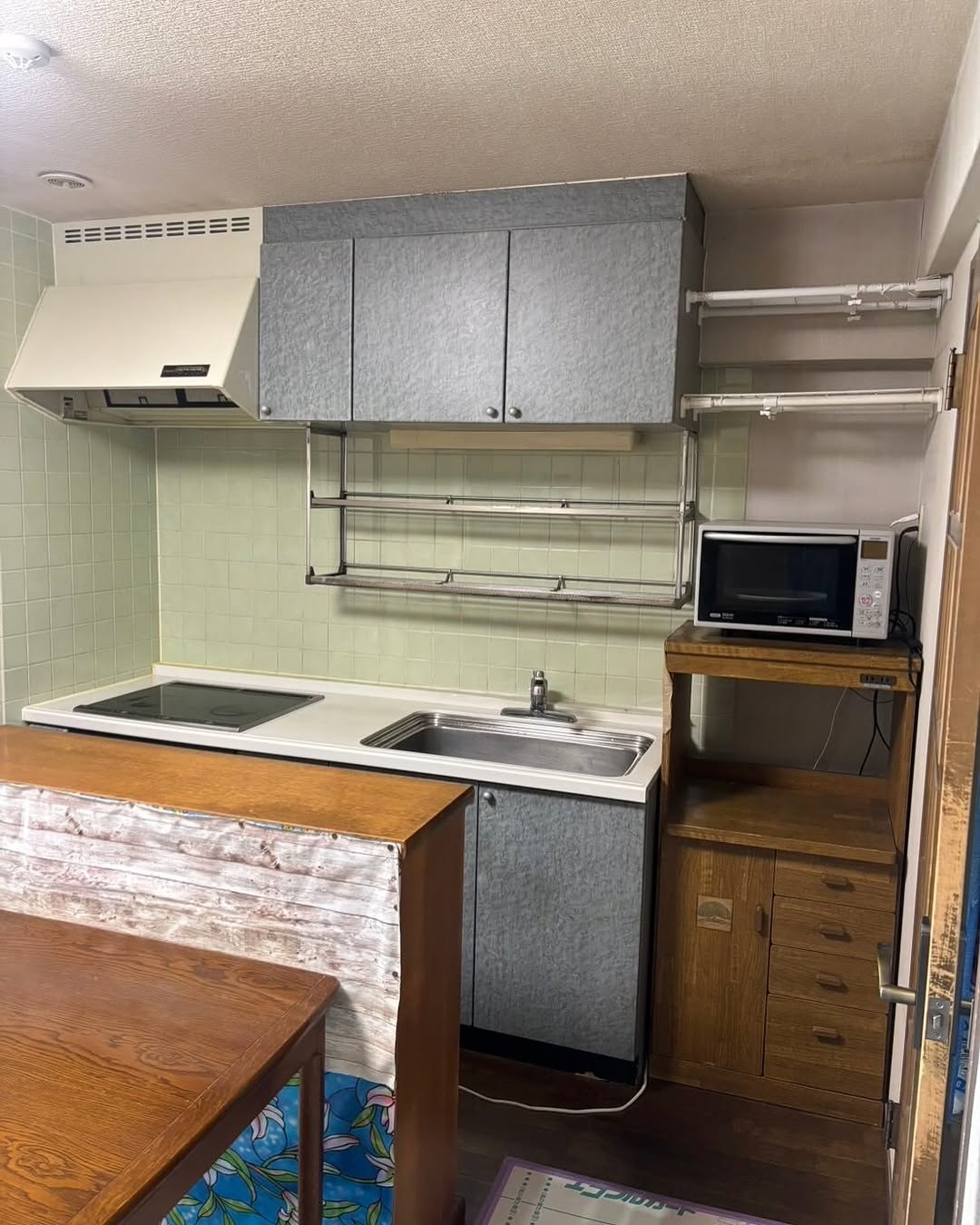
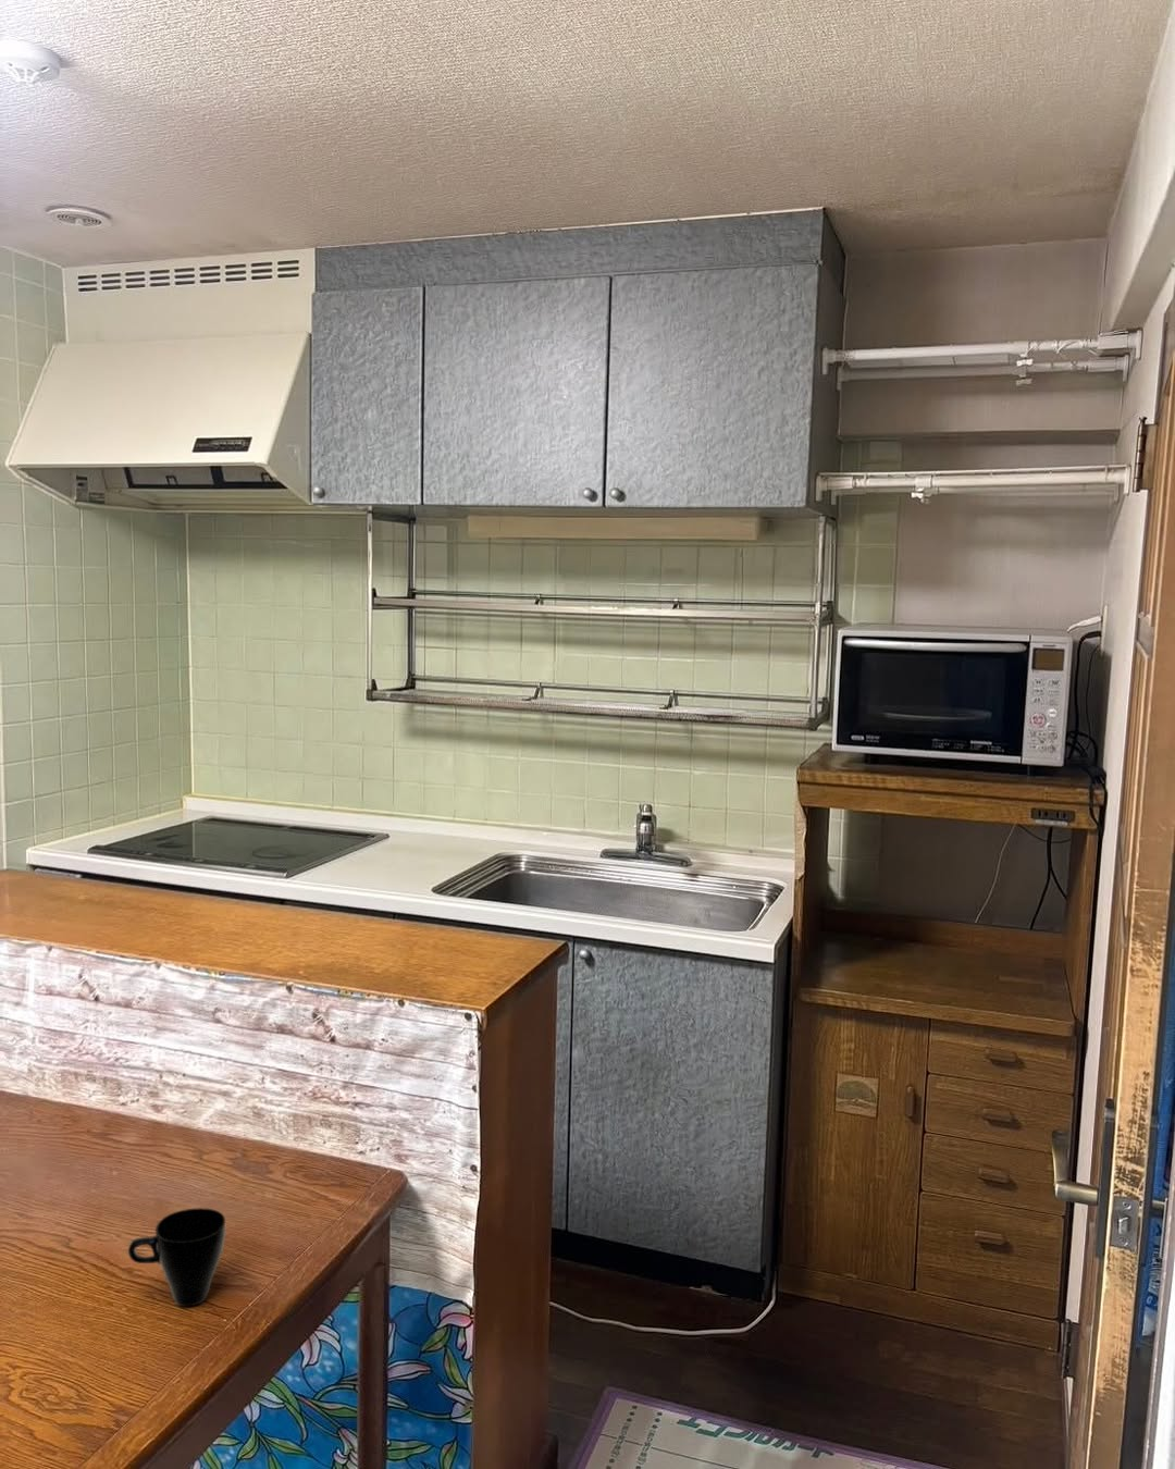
+ cup [127,1206,227,1308]
